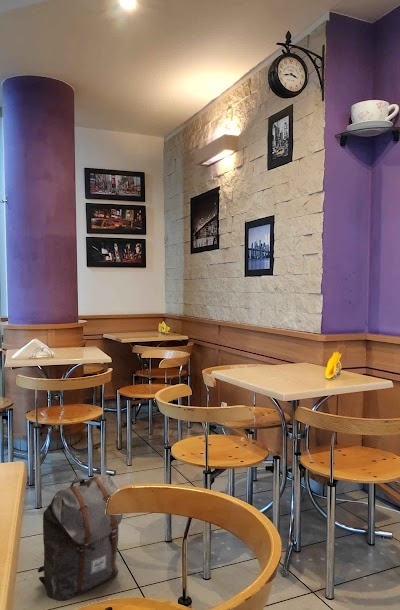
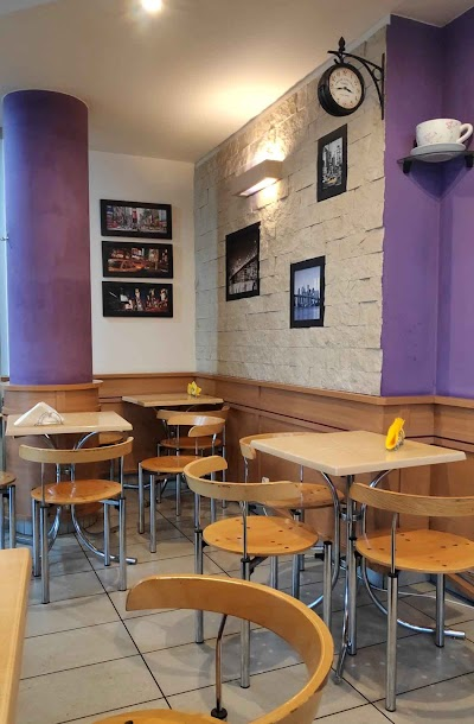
- backpack [37,474,124,602]
